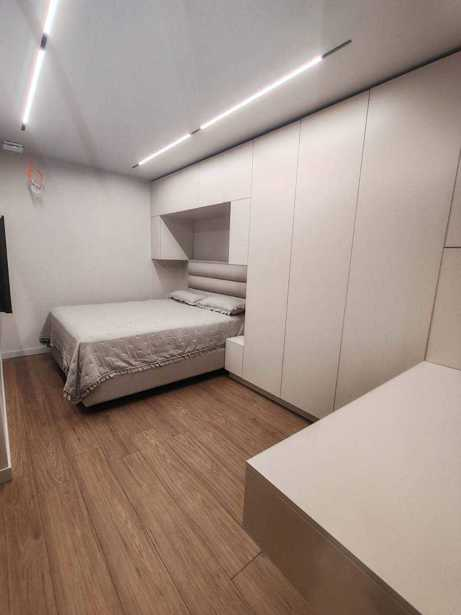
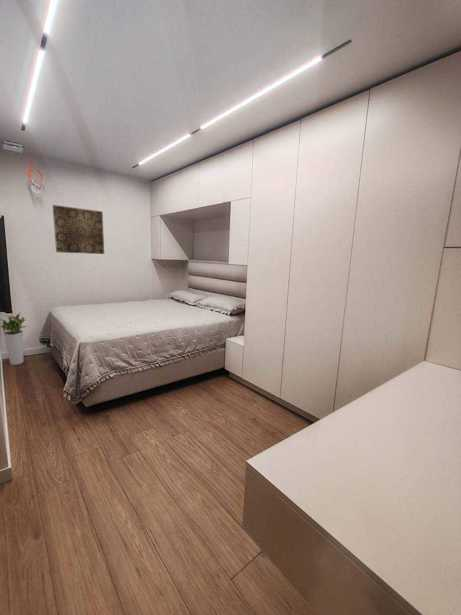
+ wall art [52,204,105,255]
+ planter [0,312,27,366]
